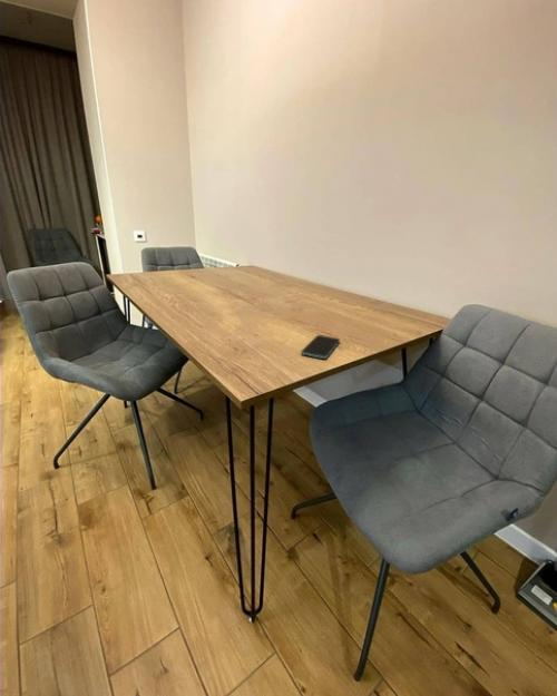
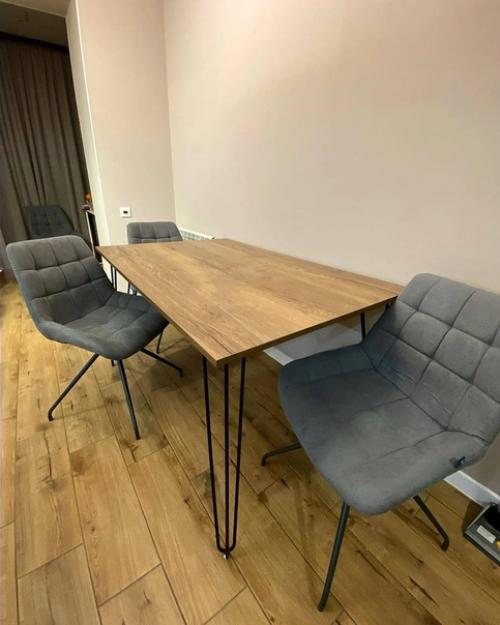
- smartphone [300,334,341,360]
